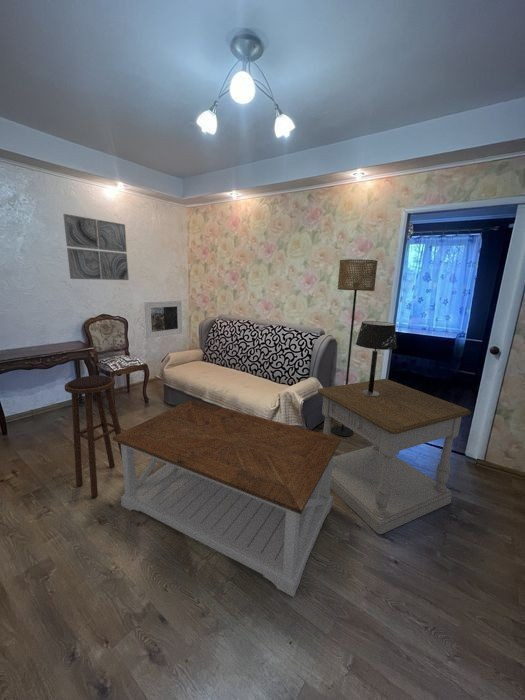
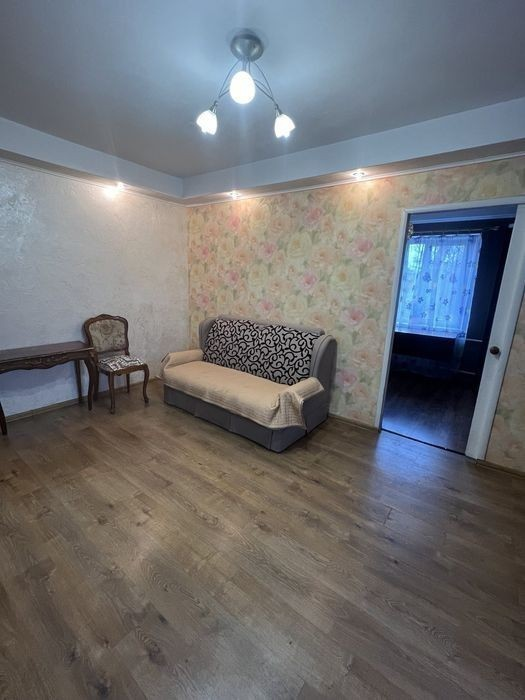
- side table [317,378,472,535]
- coffee table [111,399,342,598]
- wall art [62,213,130,281]
- table lamp [355,320,398,397]
- floor lamp [331,259,379,437]
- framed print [143,300,183,339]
- stool [64,374,122,499]
